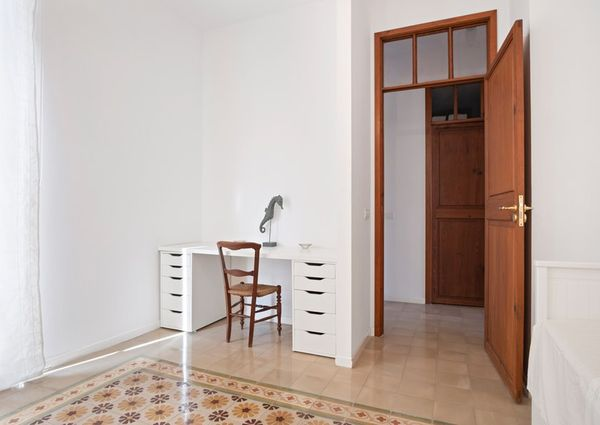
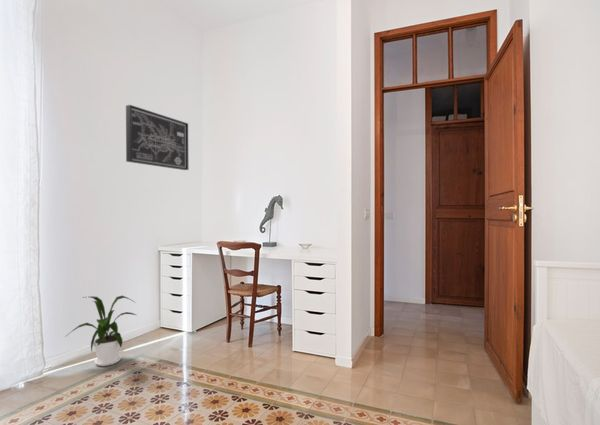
+ house plant [64,295,137,367]
+ wall art [125,104,189,171]
